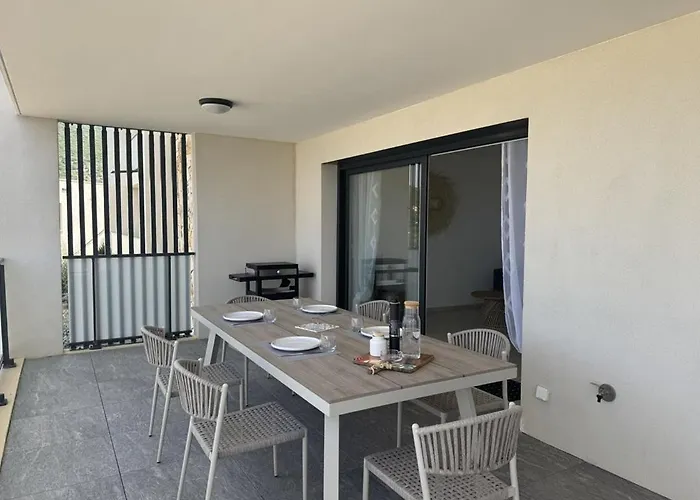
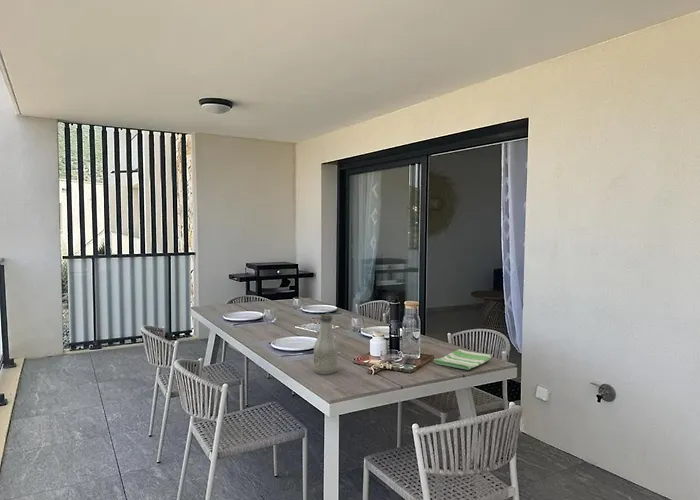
+ bottle [313,313,338,376]
+ dish towel [433,348,493,370]
